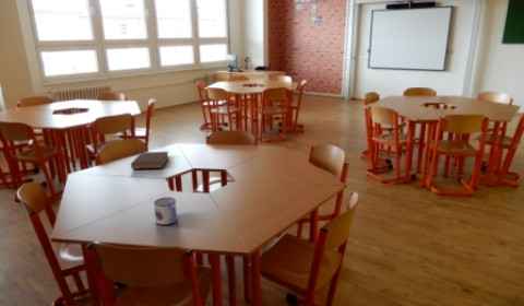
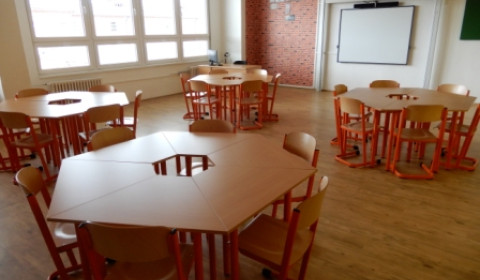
- mug [153,197,178,226]
- book [130,151,169,170]
